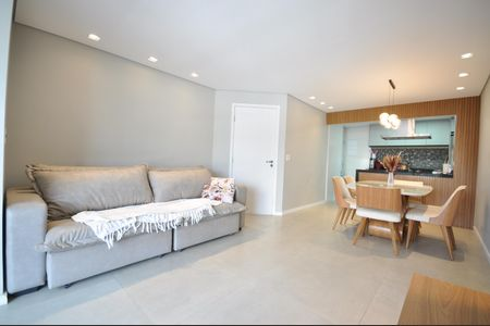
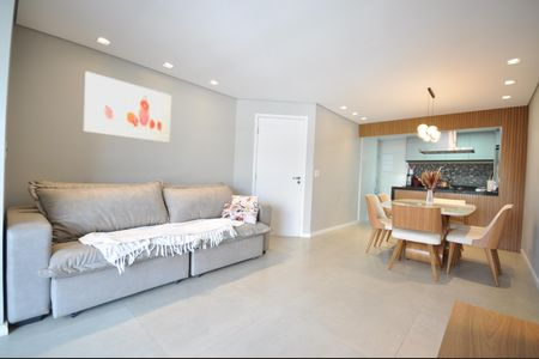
+ wall art [83,71,172,144]
